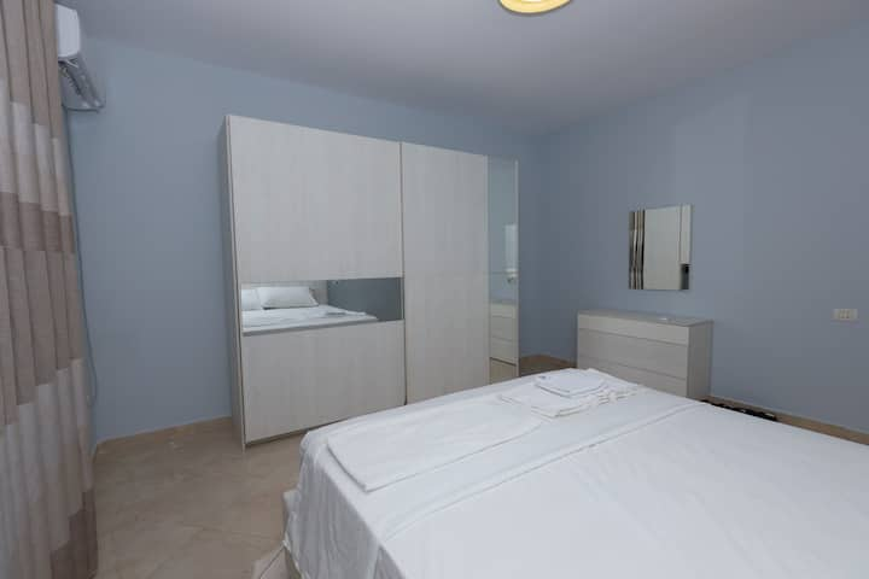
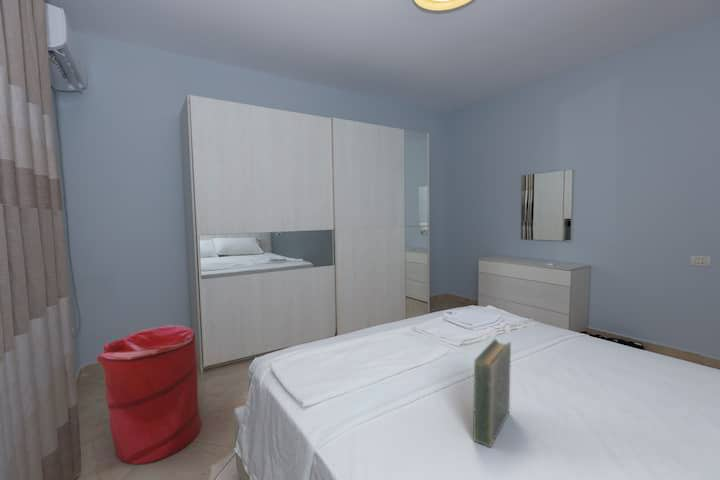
+ book [472,338,512,449]
+ laundry hamper [96,324,203,465]
